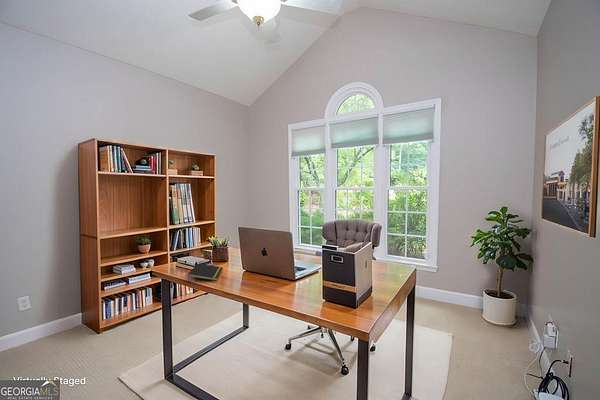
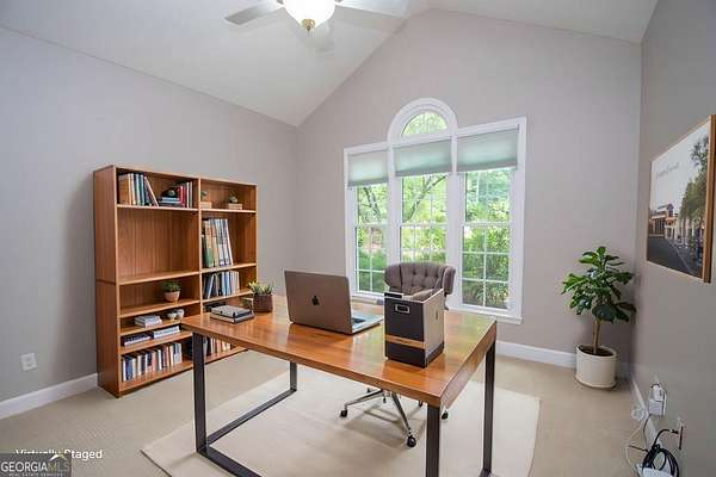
- notepad [186,262,224,282]
